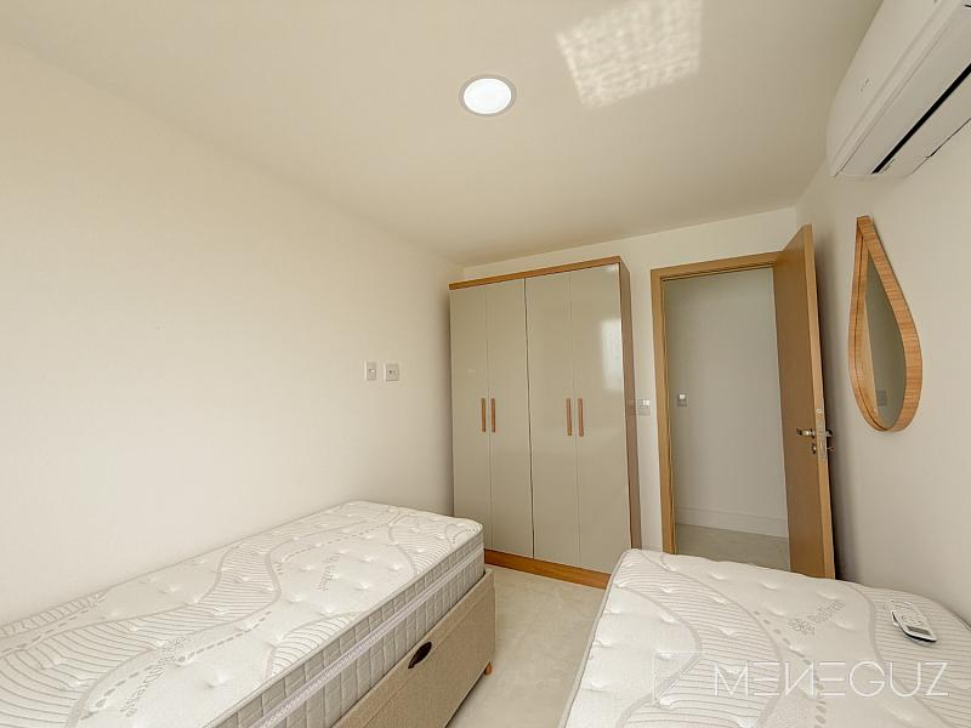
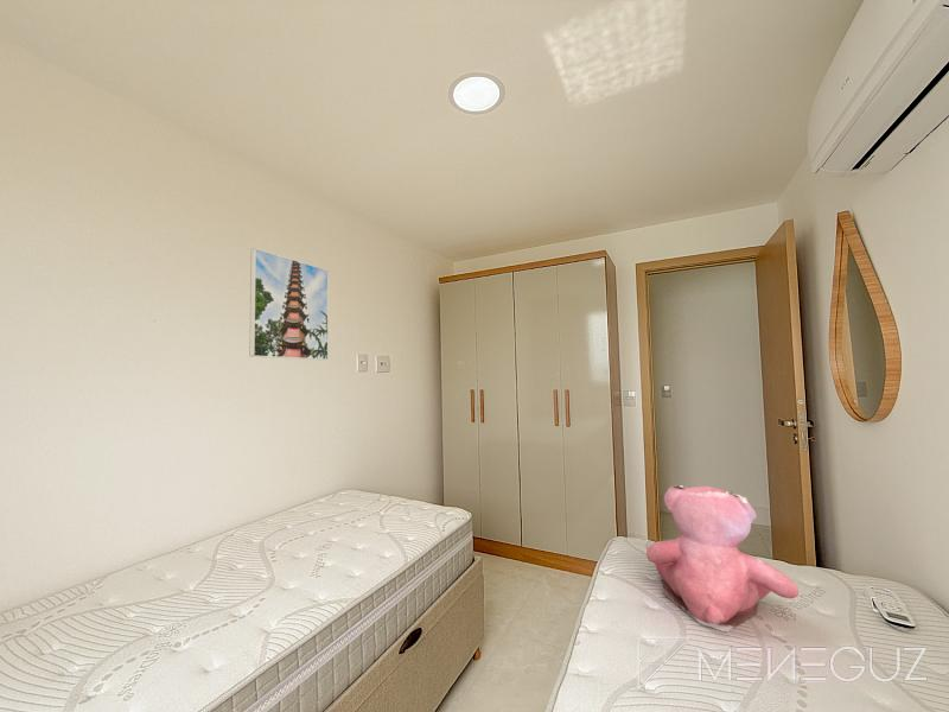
+ teddy bear [645,484,800,634]
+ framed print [248,247,330,361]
